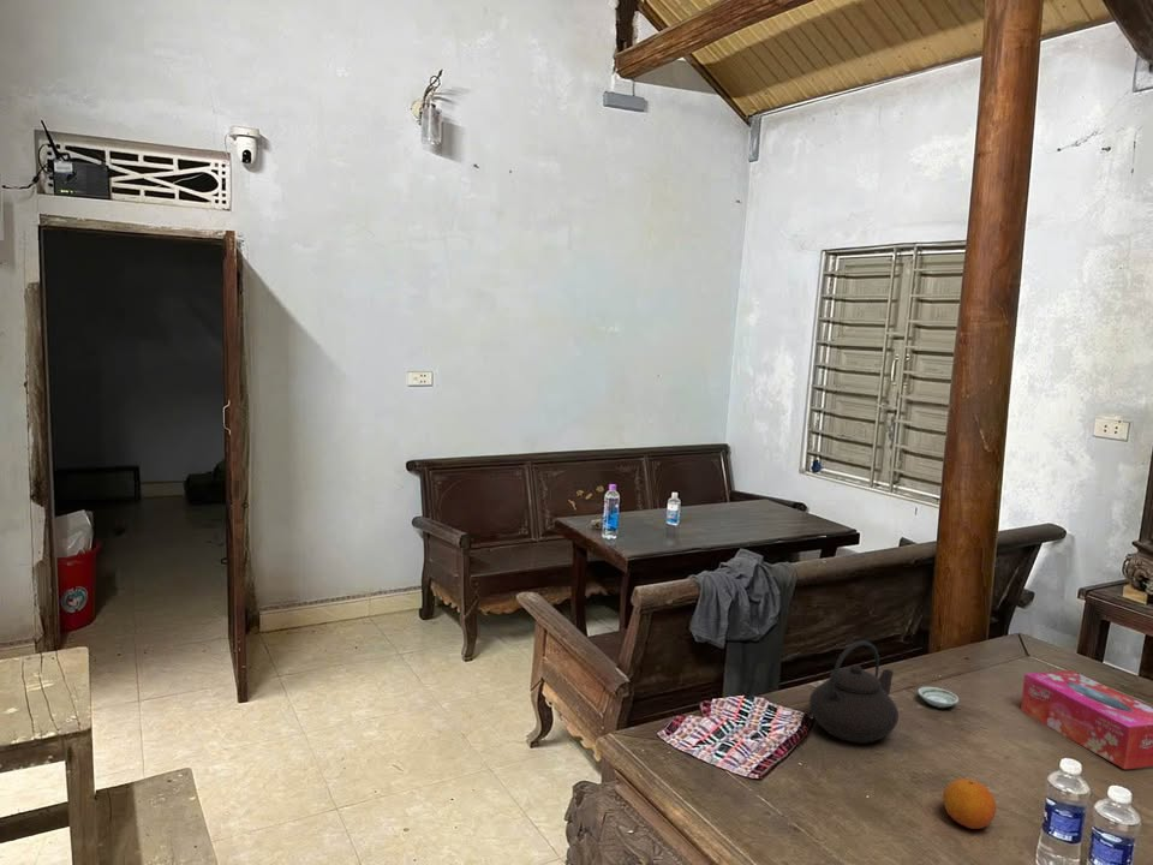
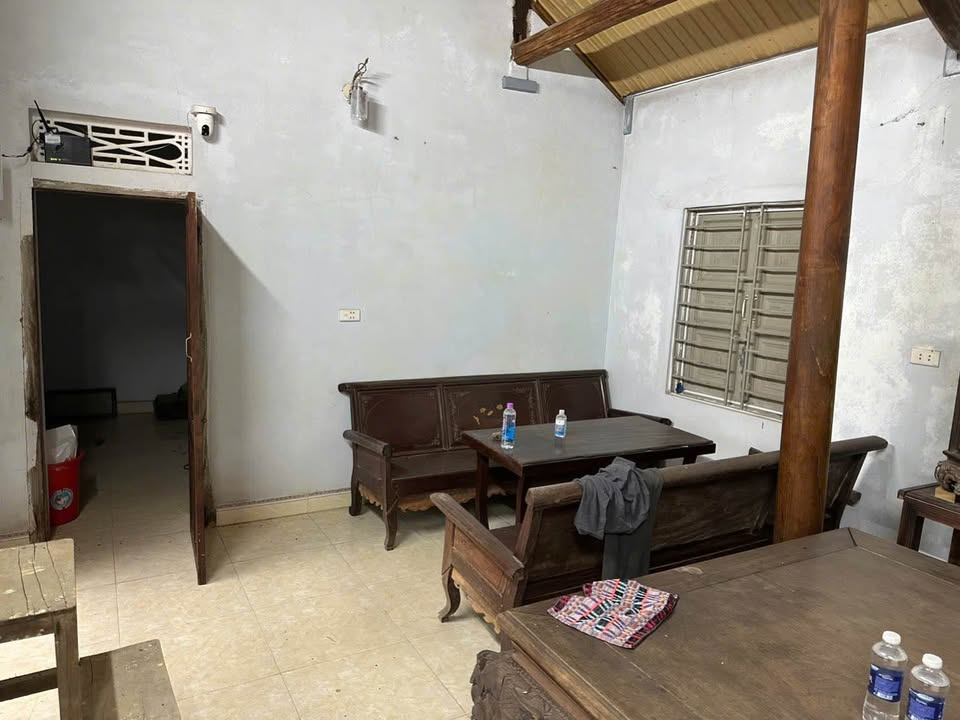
- saucer [916,686,960,709]
- teapot [808,640,900,745]
- tissue box [1020,669,1153,770]
- fruit [942,777,997,830]
